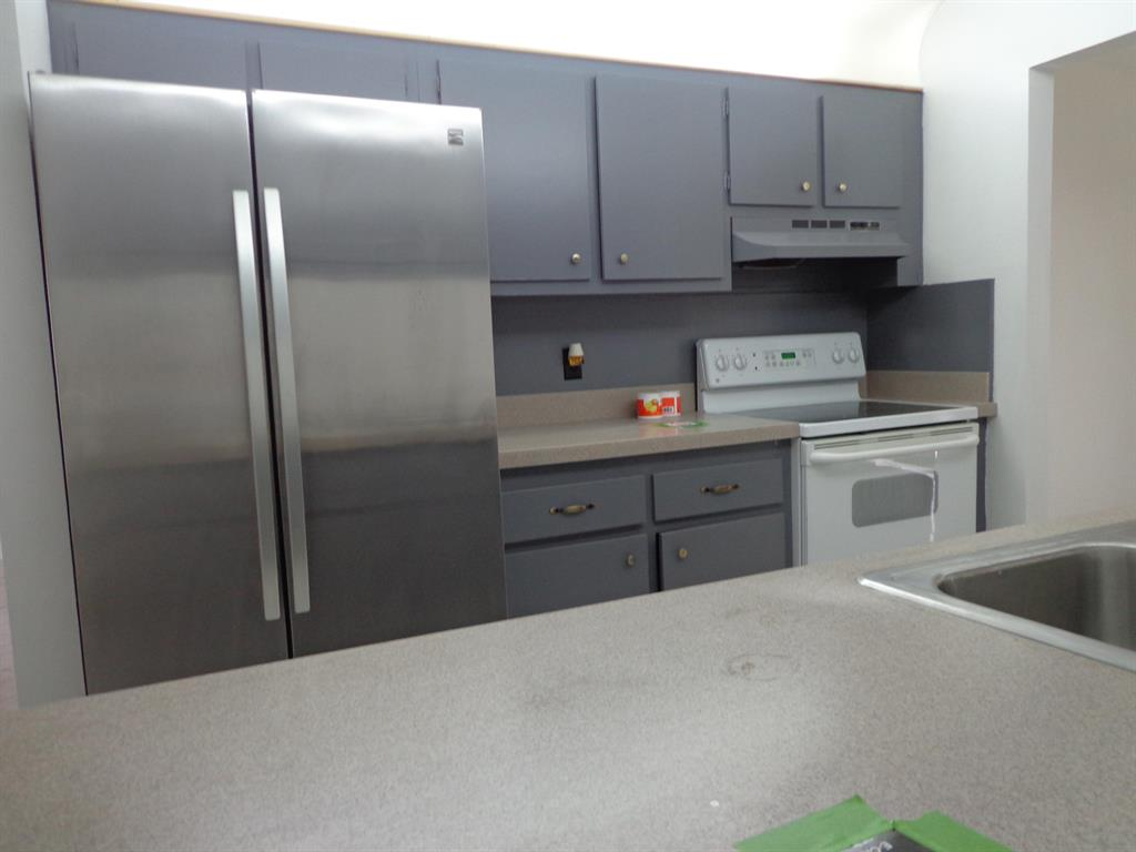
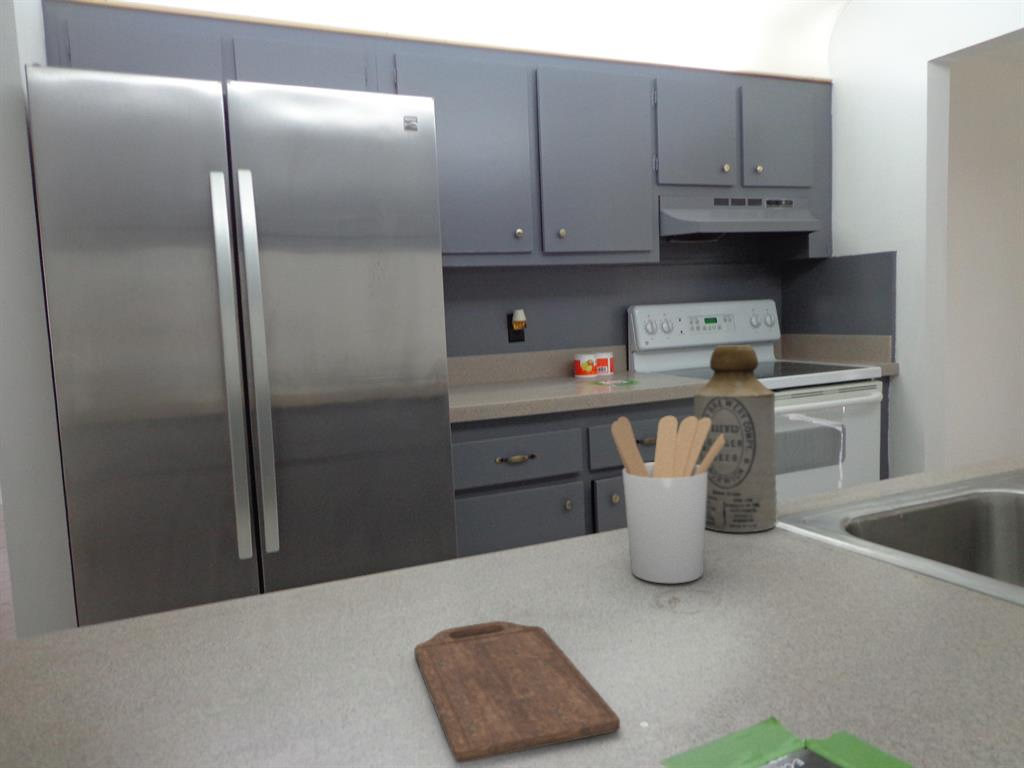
+ bottle [693,344,778,533]
+ cutting board [413,620,621,764]
+ utensil holder [610,415,725,584]
